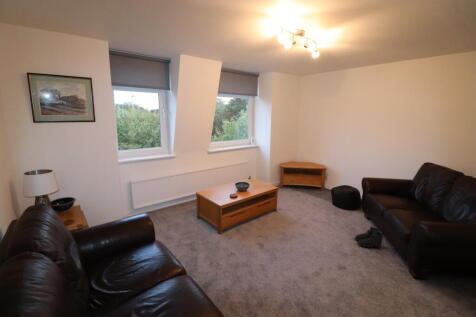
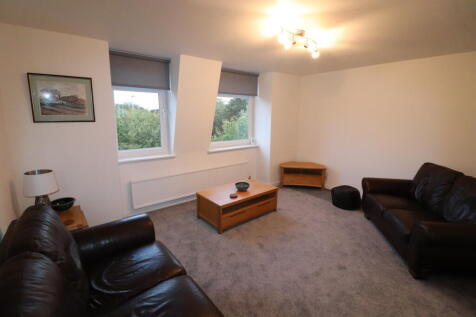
- boots [353,225,385,249]
